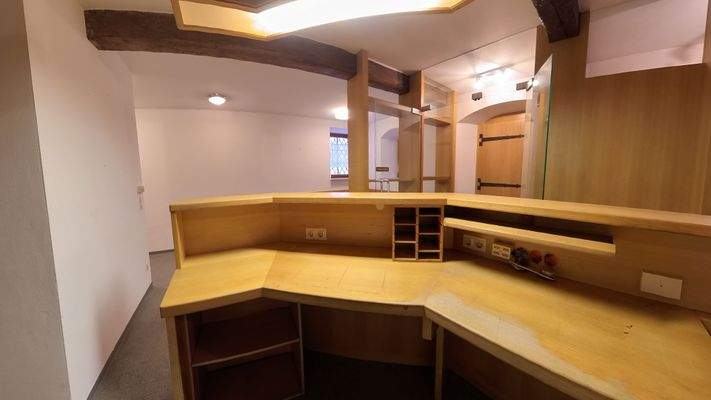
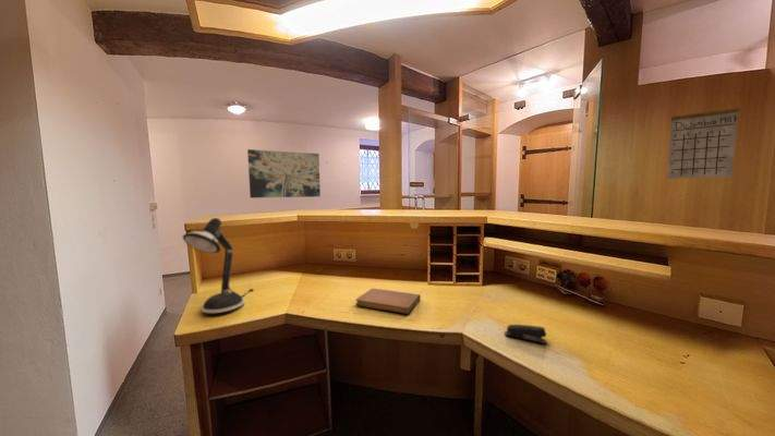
+ calendar [666,96,741,180]
+ stapler [504,324,547,344]
+ wall art [246,148,322,199]
+ notebook [355,288,422,315]
+ desk lamp [182,217,256,314]
